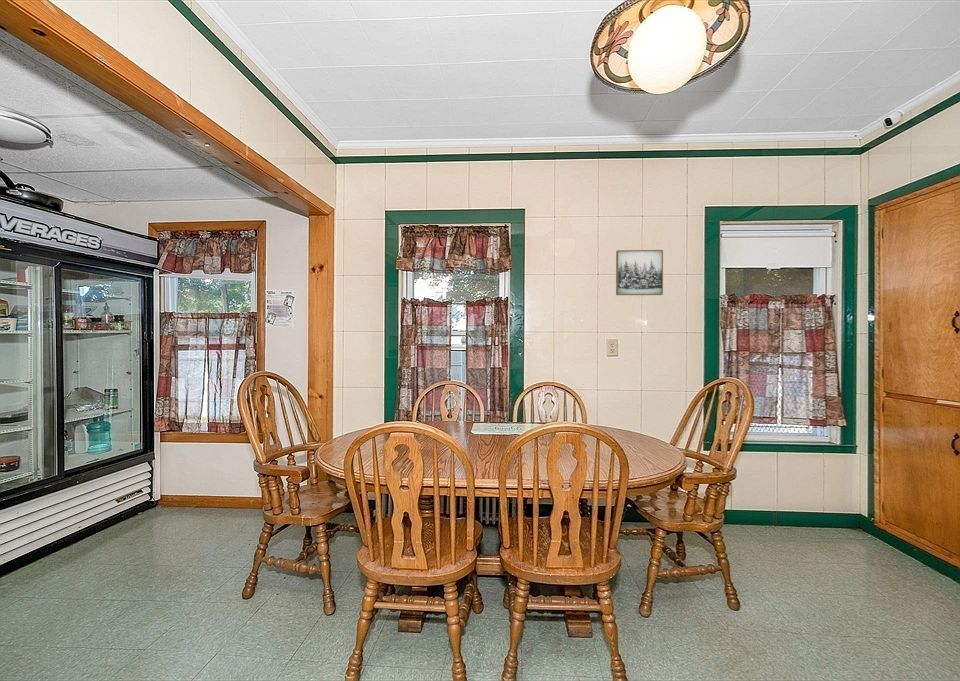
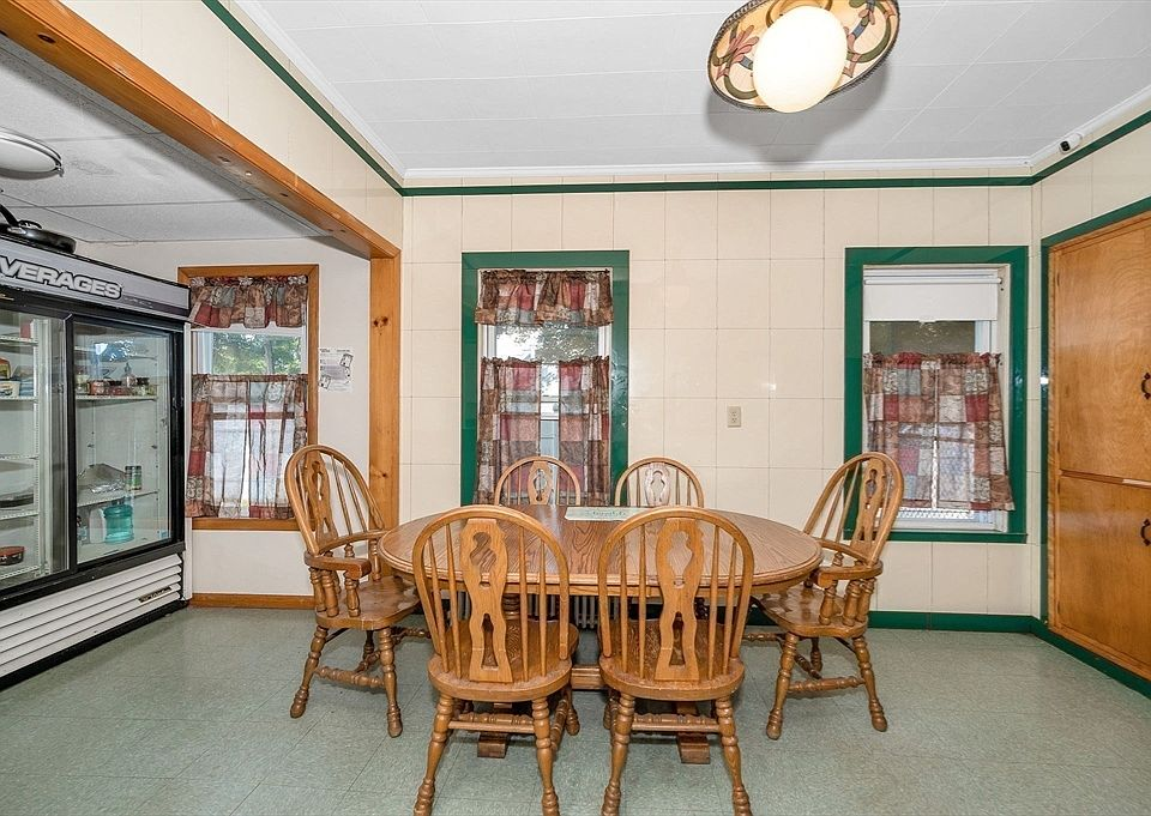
- wall art [615,249,664,296]
